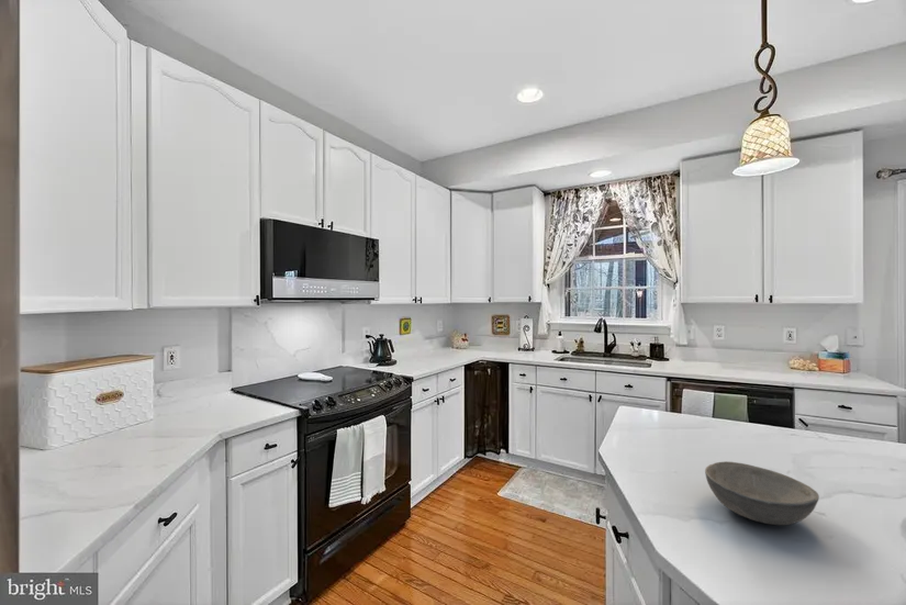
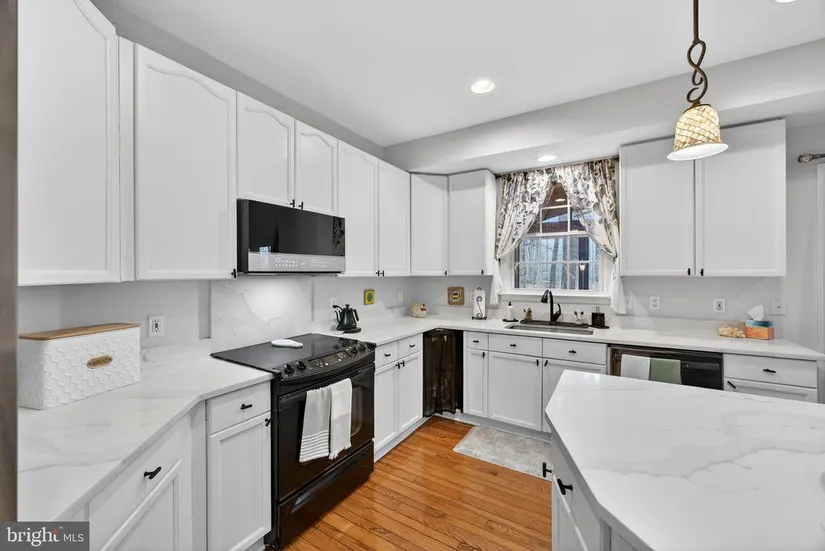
- bowl [704,460,820,526]
